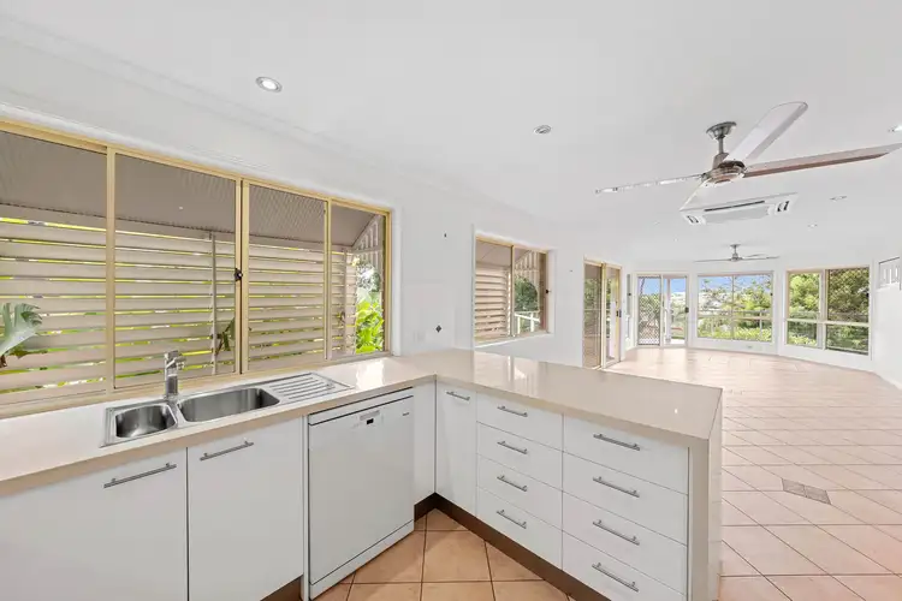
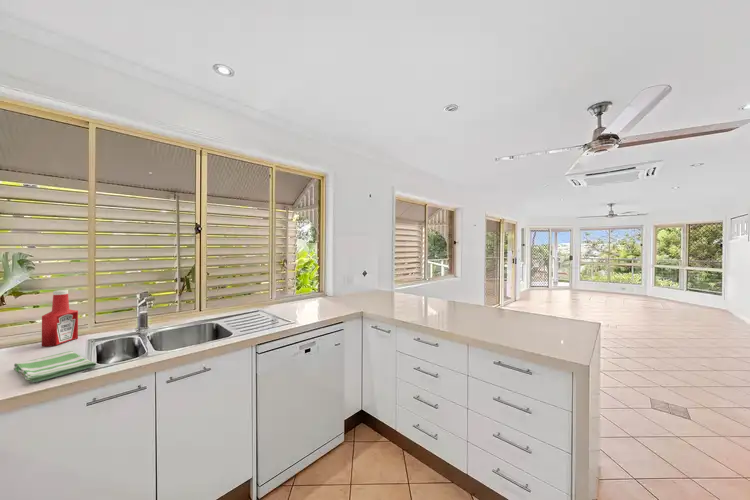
+ soap bottle [41,289,79,348]
+ dish towel [12,350,97,383]
